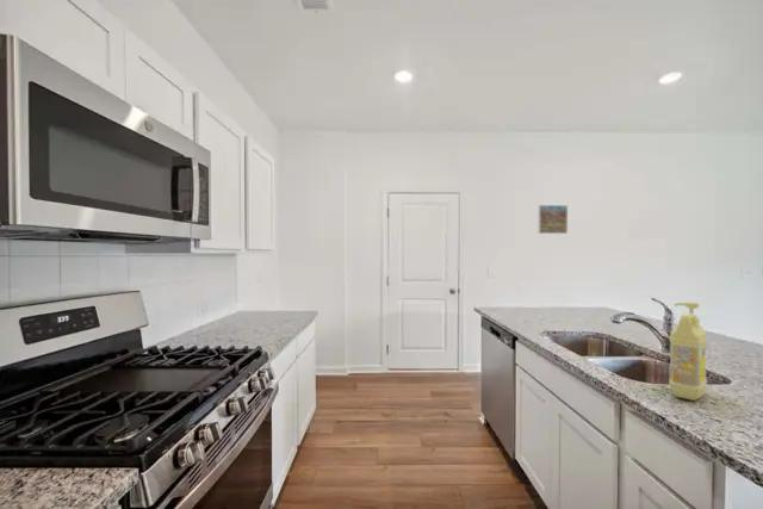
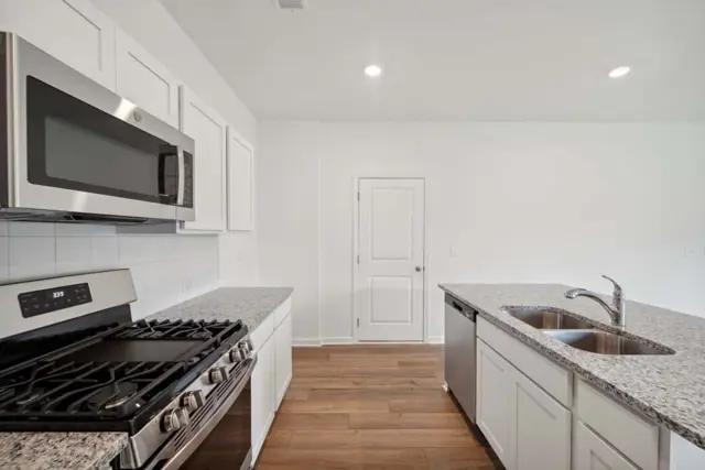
- detergent [669,300,708,402]
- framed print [538,204,569,235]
